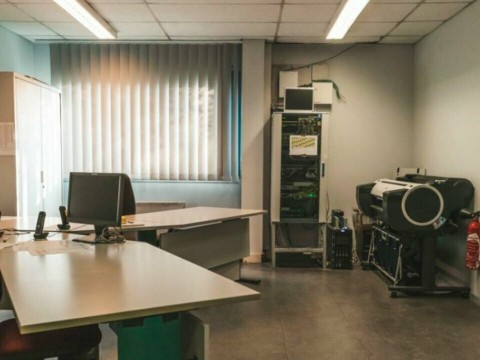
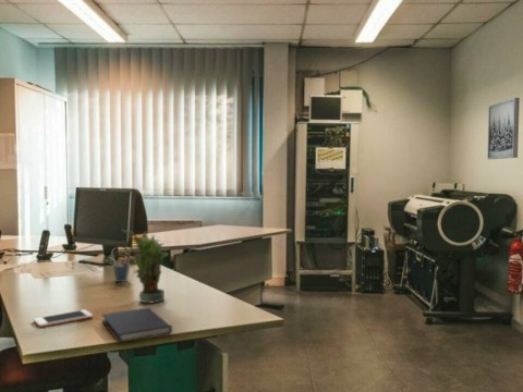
+ wall art [486,97,521,160]
+ diary [101,306,173,343]
+ potted plant [121,229,170,304]
+ pen holder [111,256,131,283]
+ cell phone [33,308,94,328]
